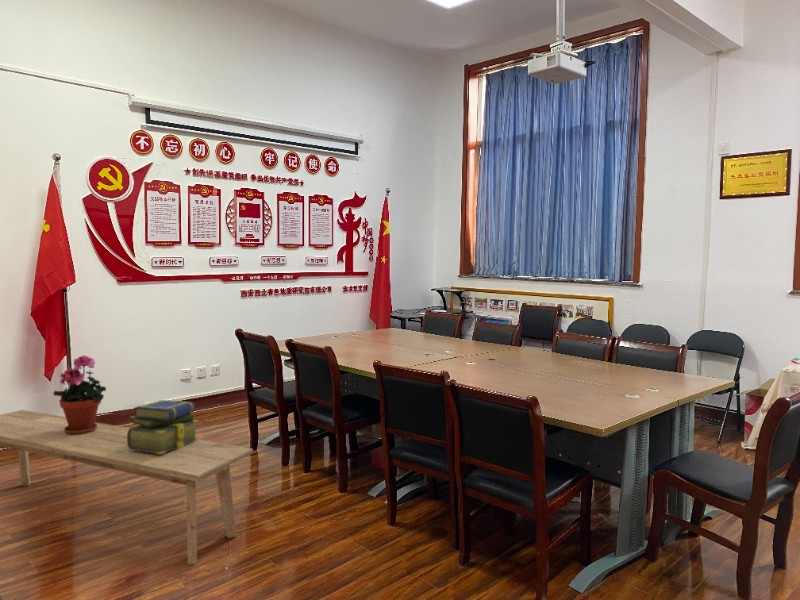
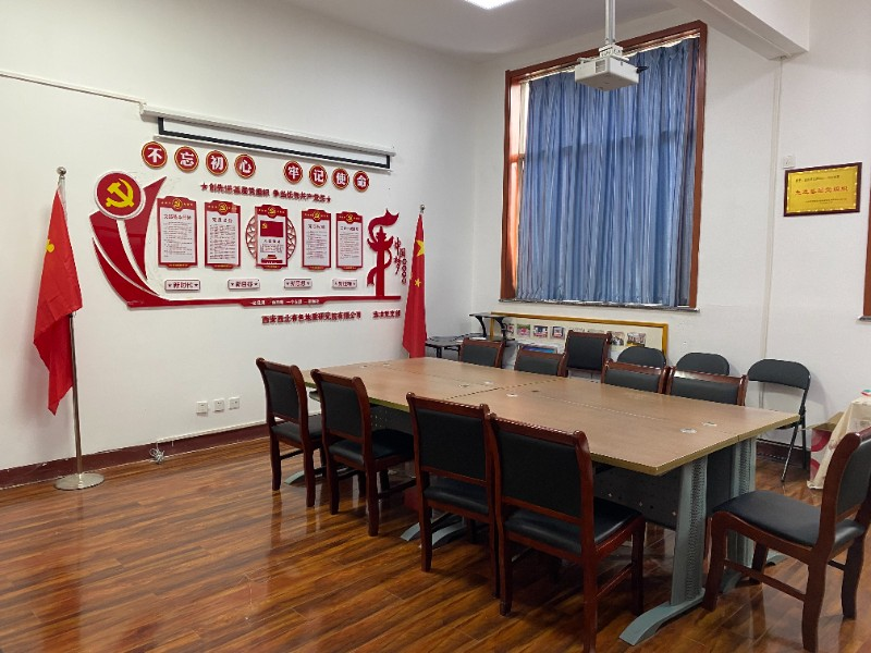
- potted plant [52,354,107,435]
- bench [0,409,254,566]
- stack of books [127,399,199,454]
